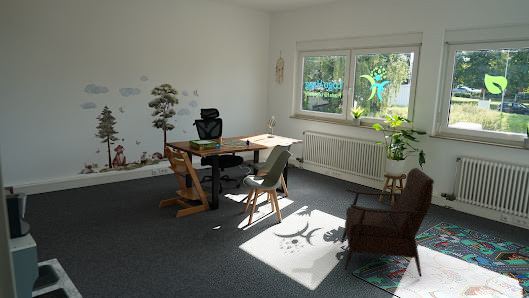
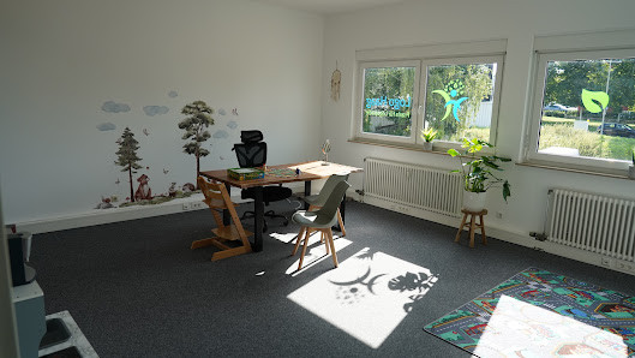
- armchair [340,167,435,278]
